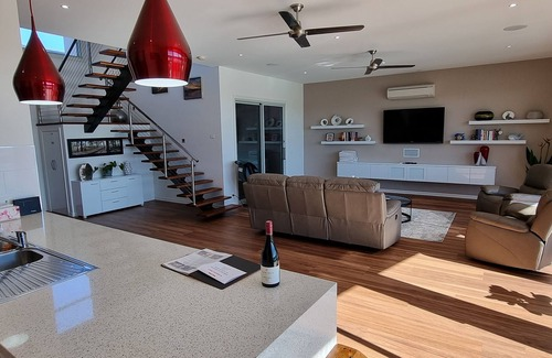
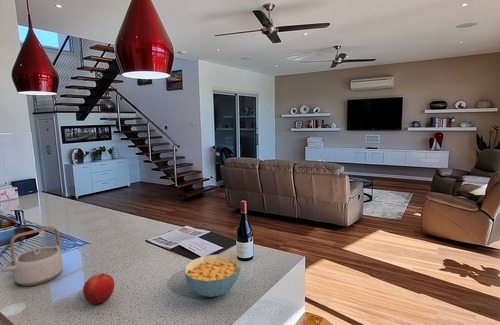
+ teapot [0,225,64,287]
+ cereal bowl [184,254,241,298]
+ fruit [82,272,115,305]
